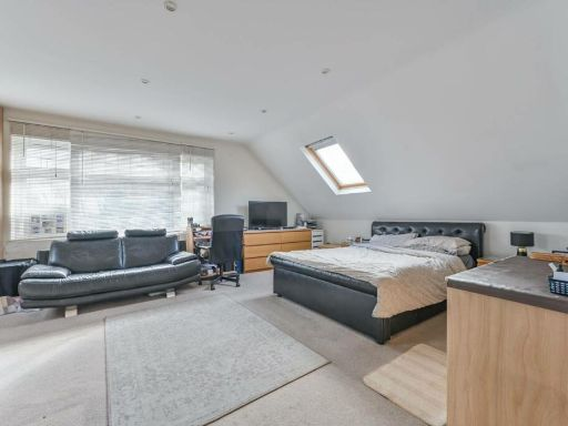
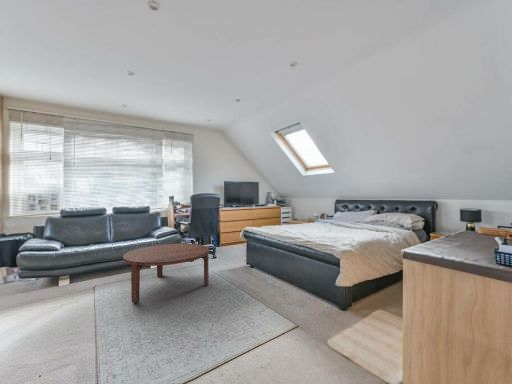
+ coffee table [122,242,210,304]
